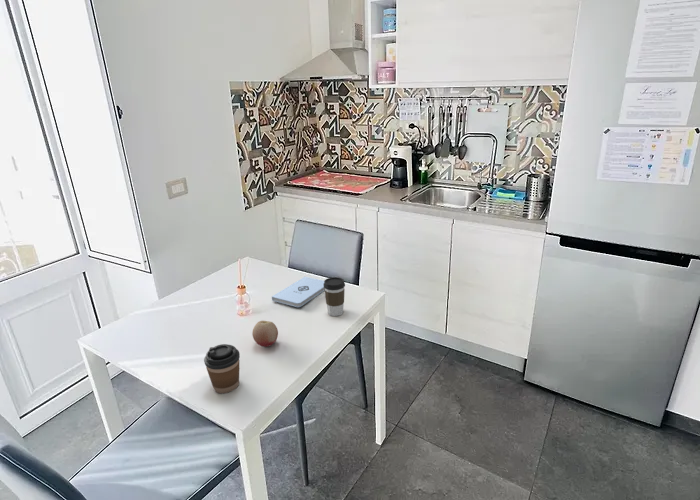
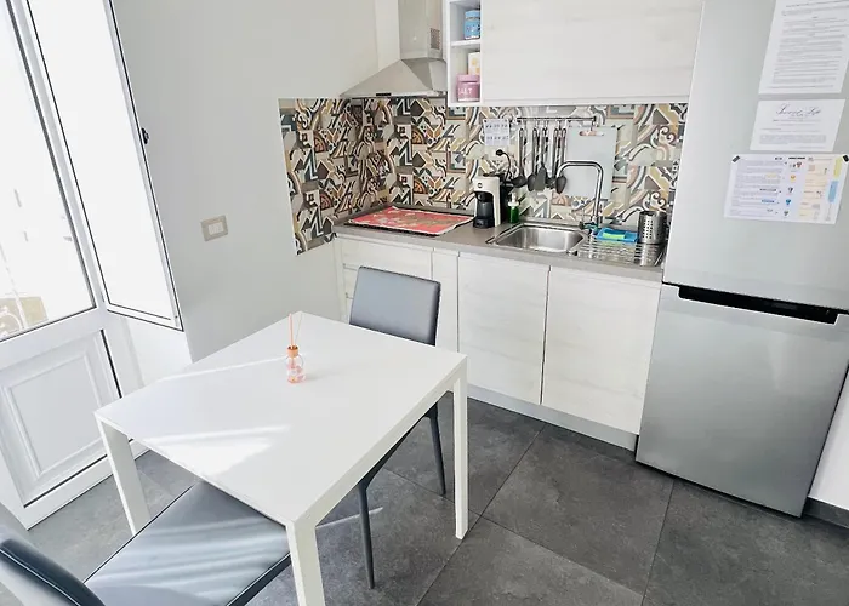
- fruit [251,320,279,348]
- coffee cup [323,276,346,317]
- notepad [271,276,325,308]
- coffee cup [203,343,241,394]
